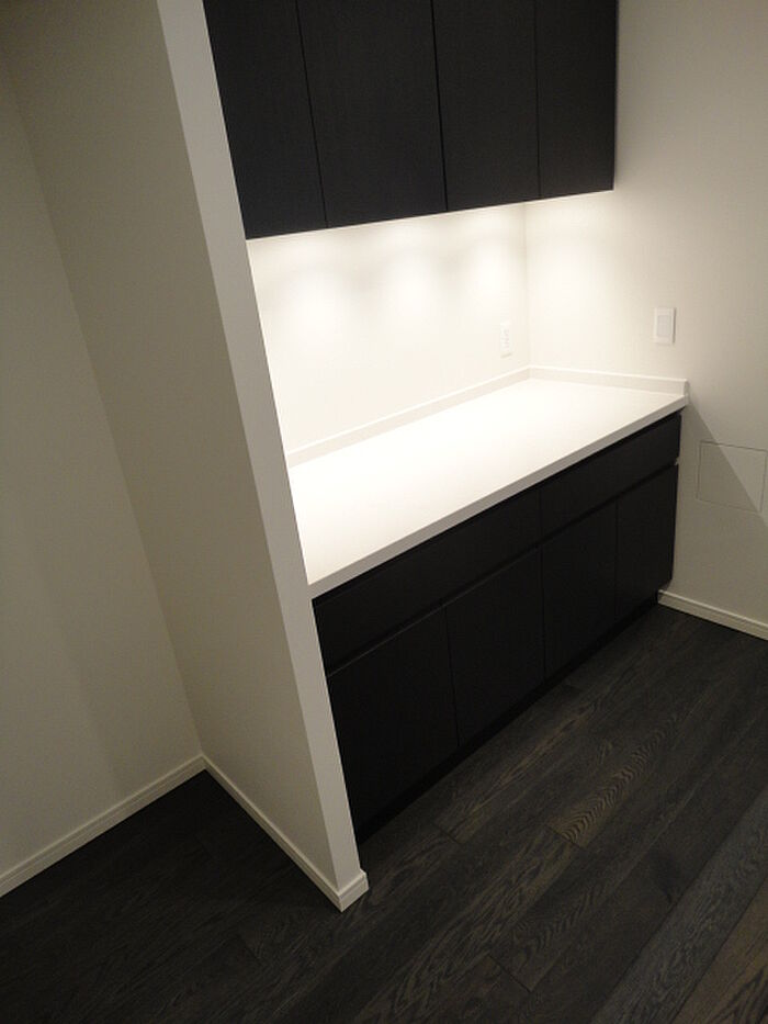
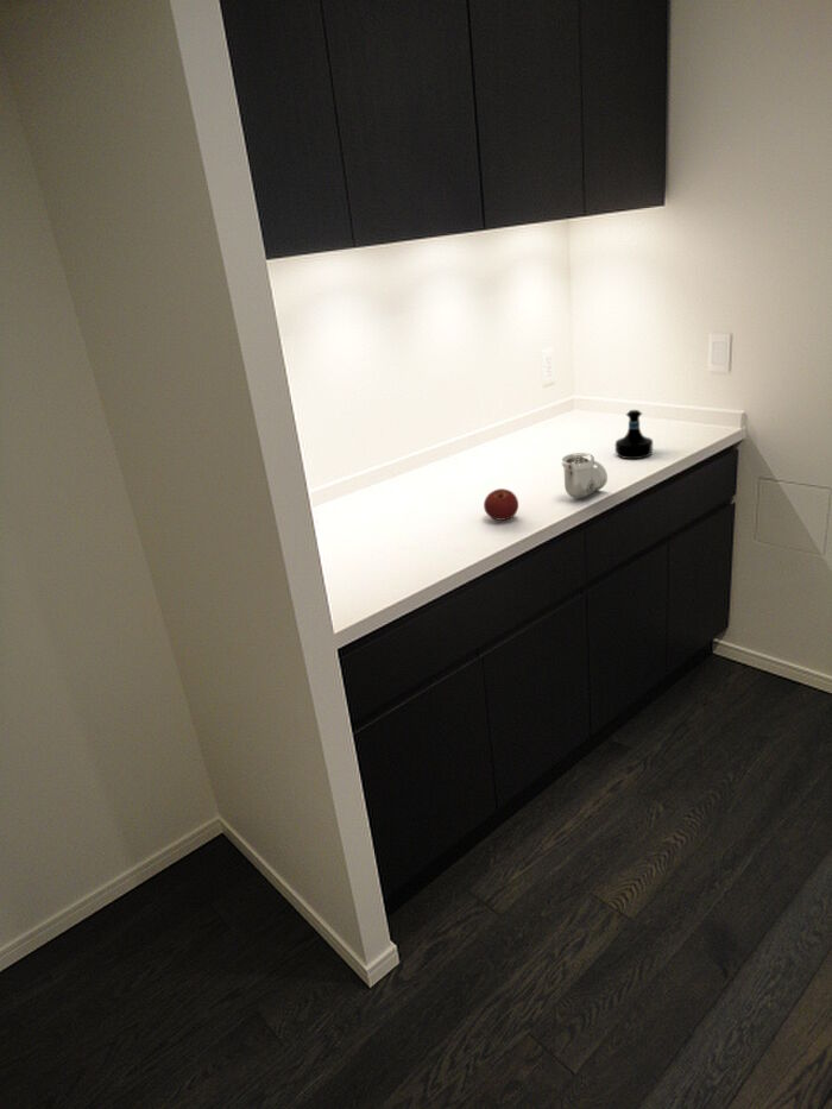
+ pipe fitting [561,452,609,500]
+ tequila bottle [614,409,654,460]
+ apple [483,487,519,522]
